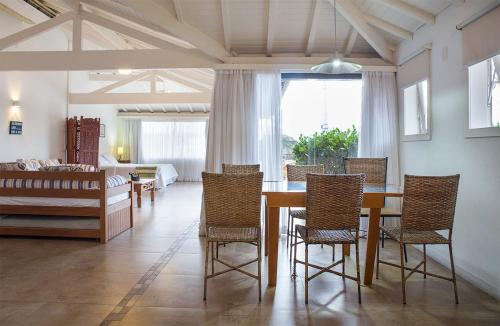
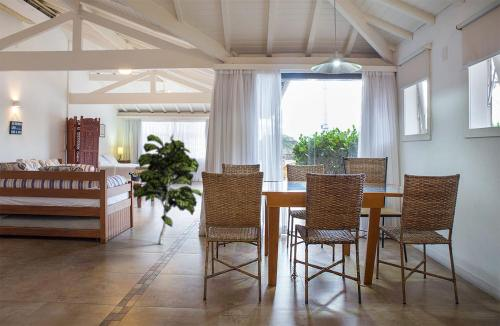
+ indoor plant [132,133,203,245]
